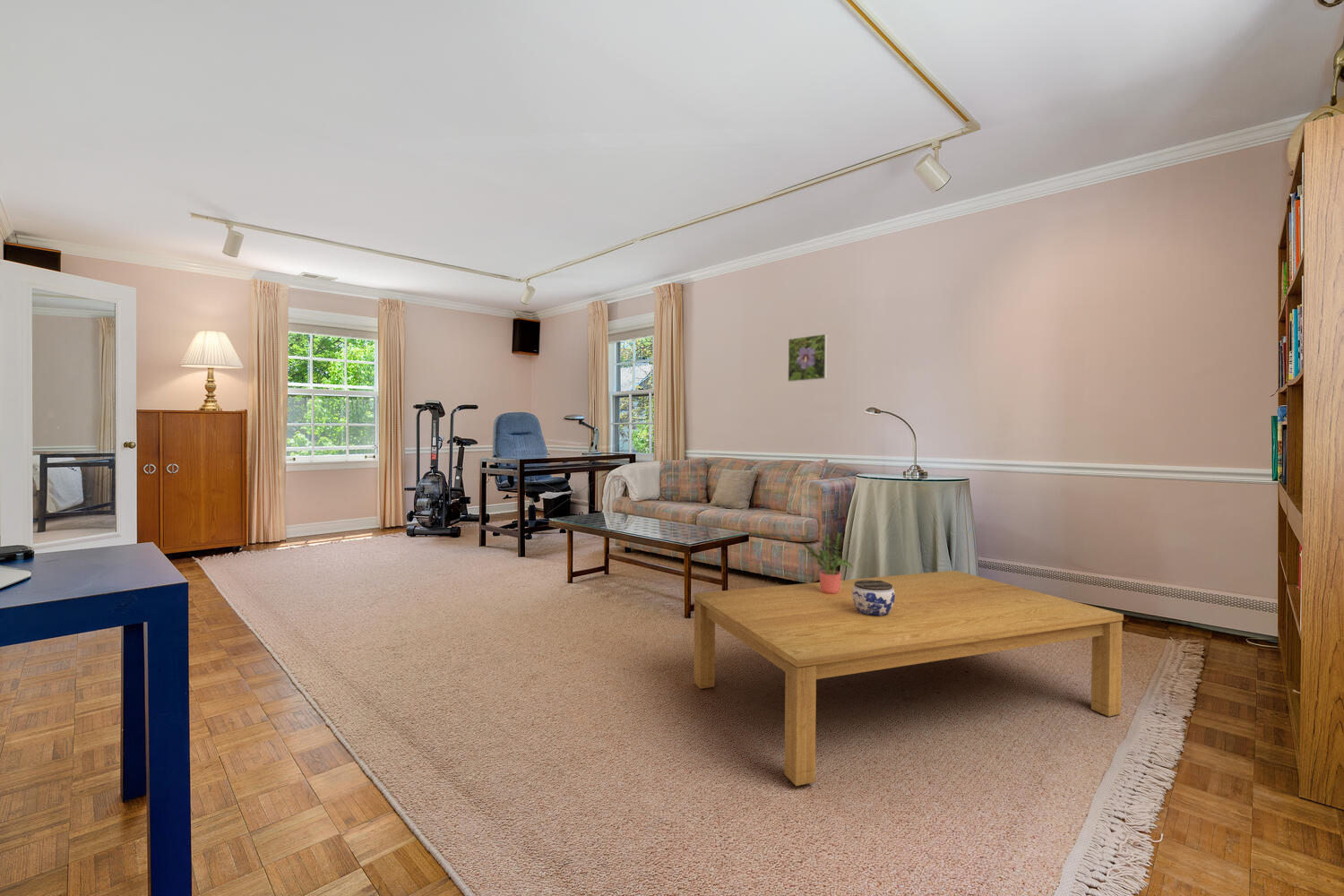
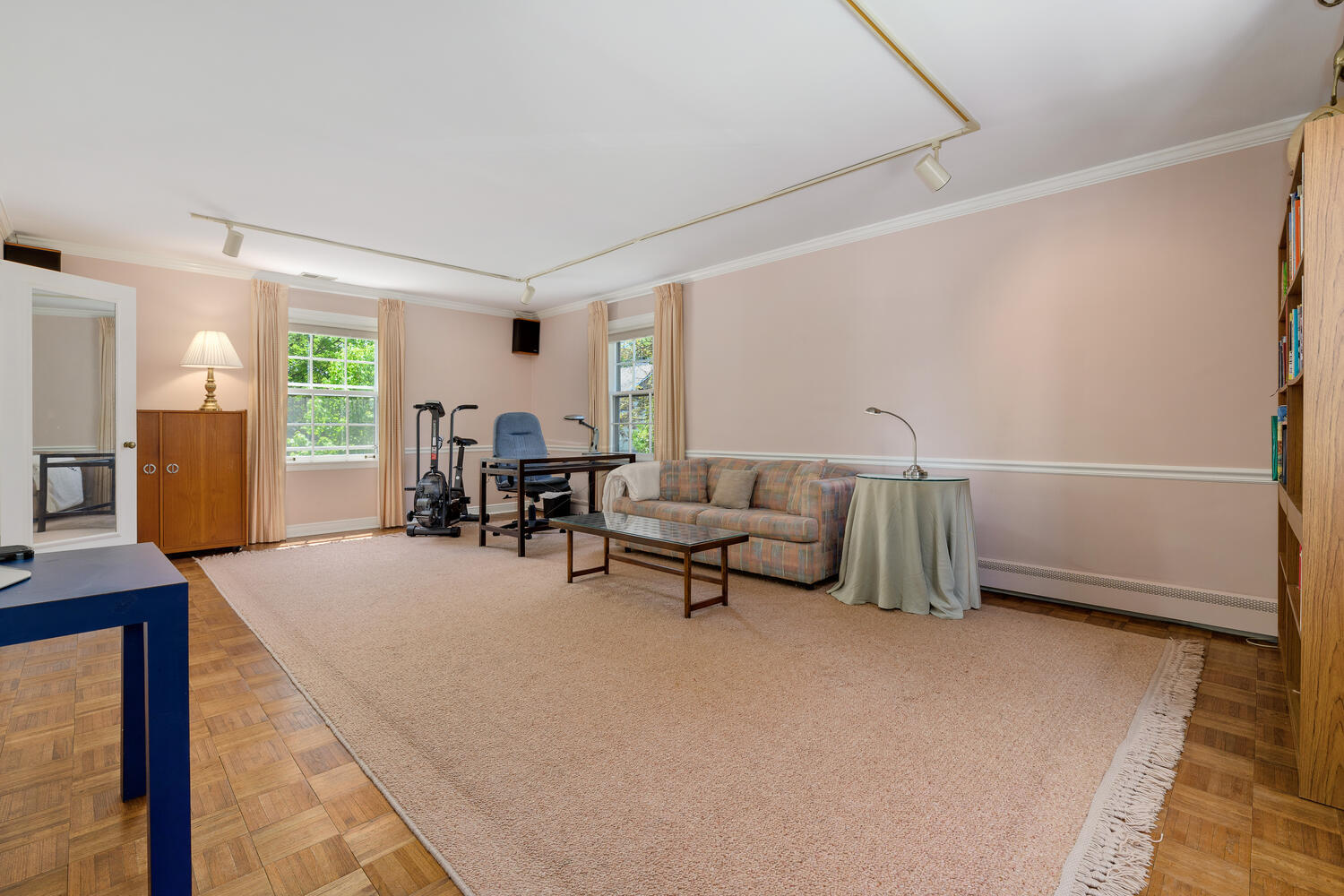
- coffee table [693,570,1124,787]
- jar [852,580,895,616]
- potted plant [802,531,854,593]
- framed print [787,333,829,383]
